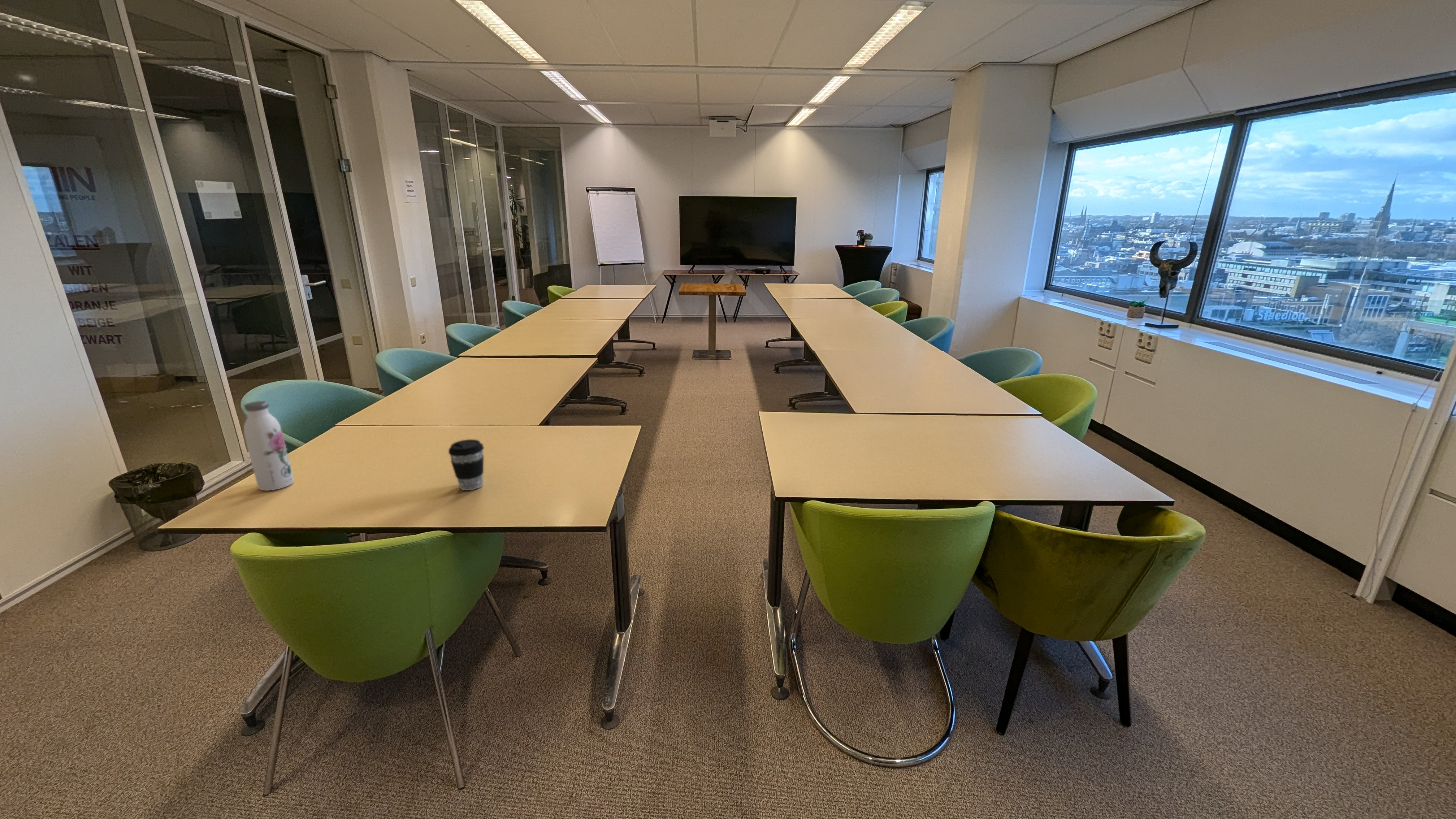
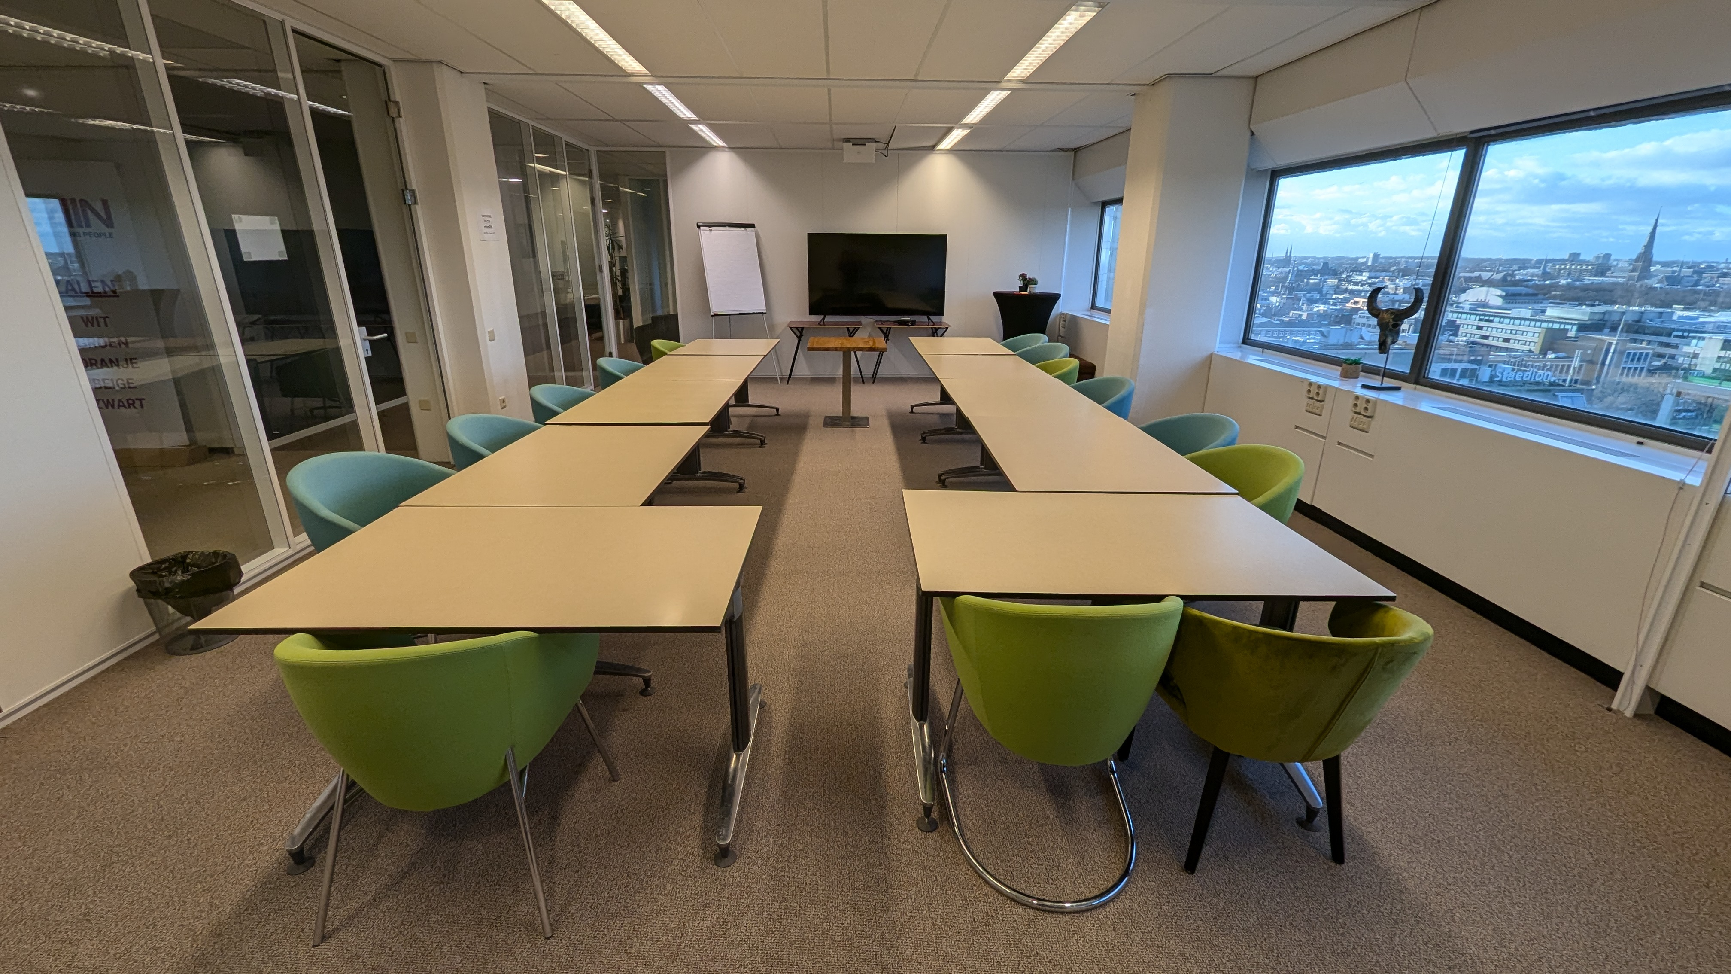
- coffee cup [448,439,484,491]
- water bottle [243,400,294,491]
